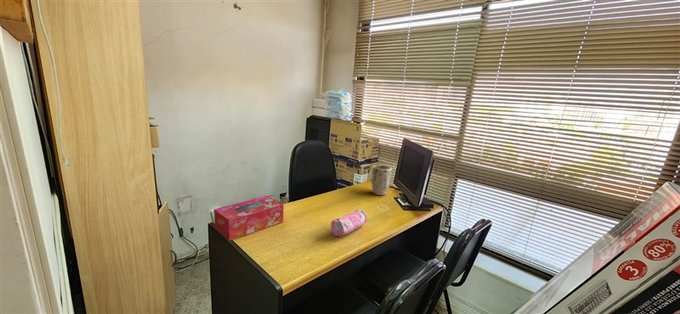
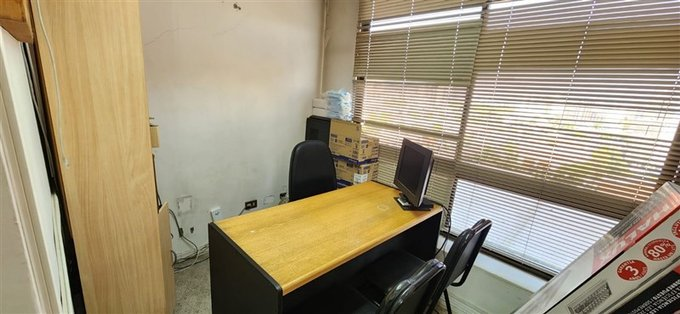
- pencil case [330,208,368,237]
- tissue box [213,195,285,242]
- plant pot [371,164,392,196]
